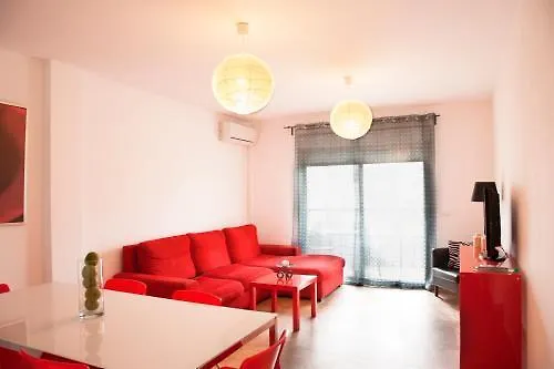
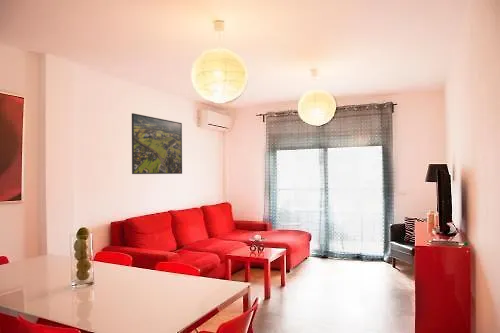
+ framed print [131,112,183,175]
